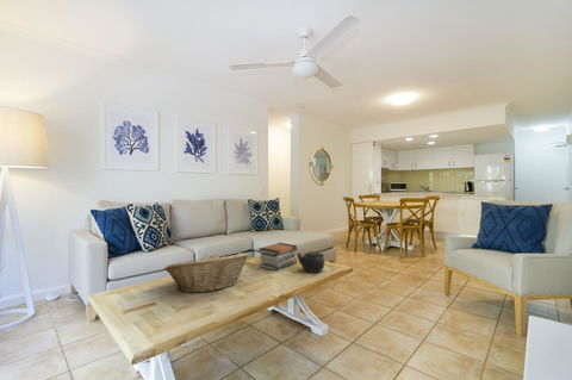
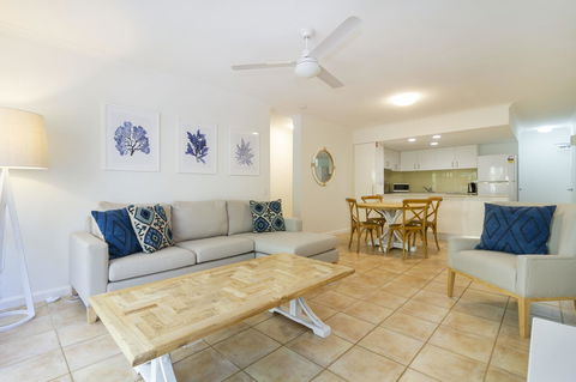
- teapot [296,250,325,274]
- fruit basket [163,251,250,293]
- book stack [257,242,299,272]
